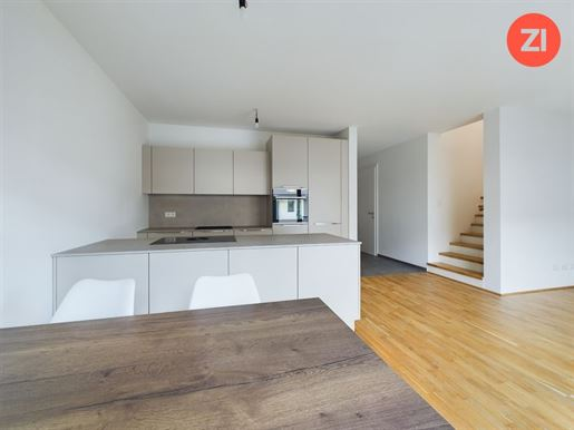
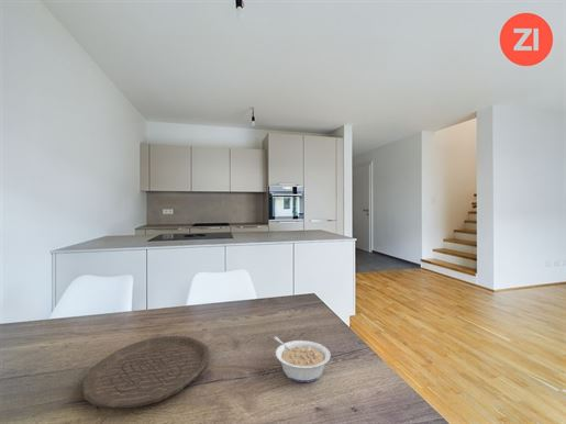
+ legume [273,335,332,383]
+ plate [81,335,210,409]
